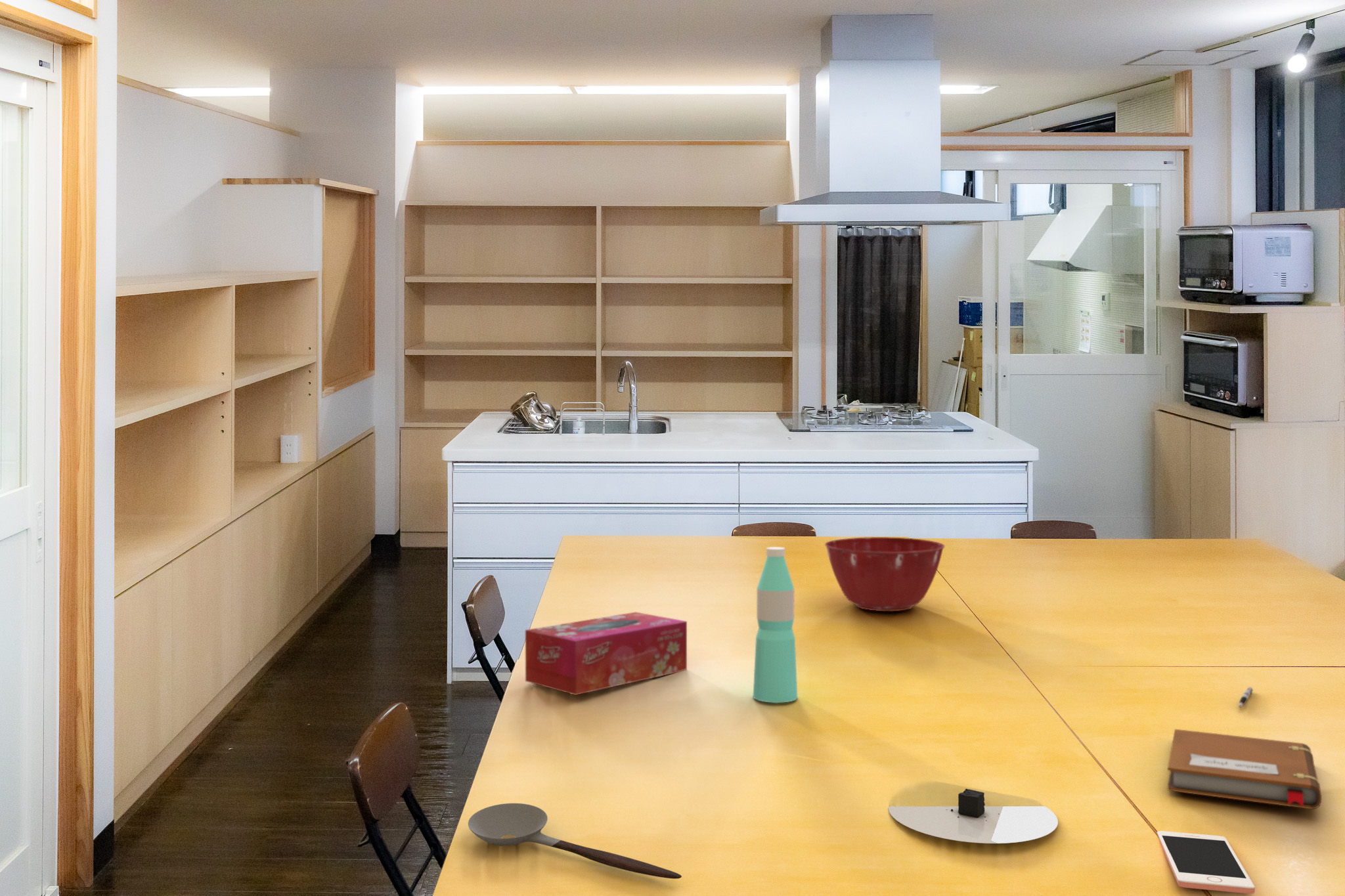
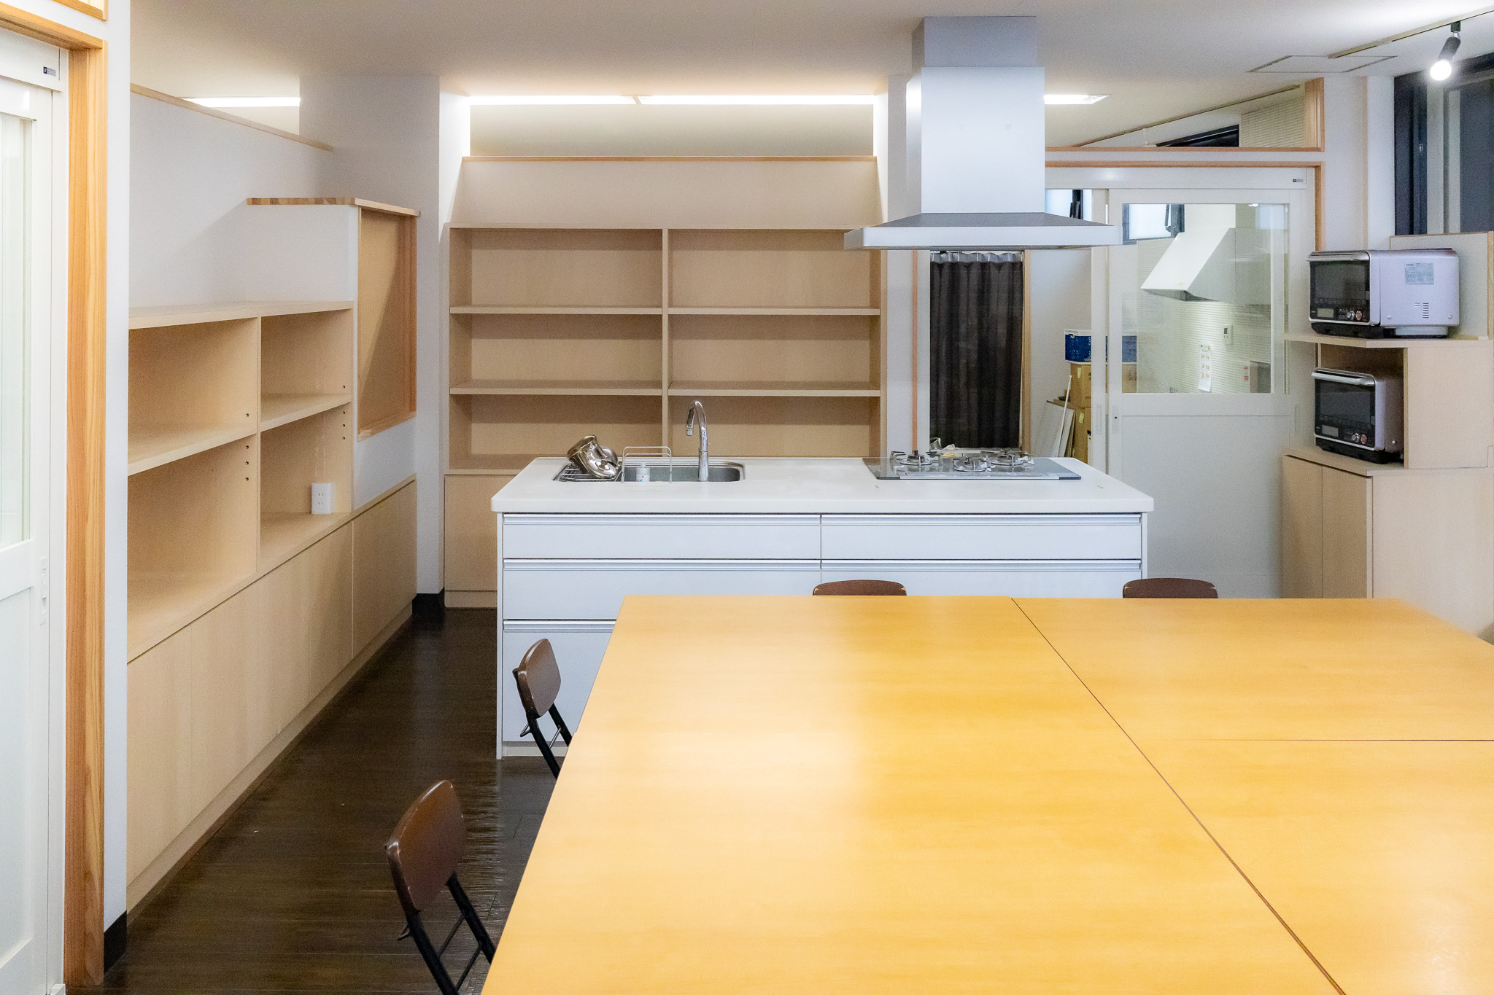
- notebook [1167,729,1322,810]
- tissue box [525,611,688,696]
- spoon [468,803,682,880]
- water bottle [753,546,799,704]
- pen [1238,686,1254,708]
- plate [888,788,1059,844]
- cell phone [1157,830,1256,895]
- mixing bowl [824,536,946,612]
